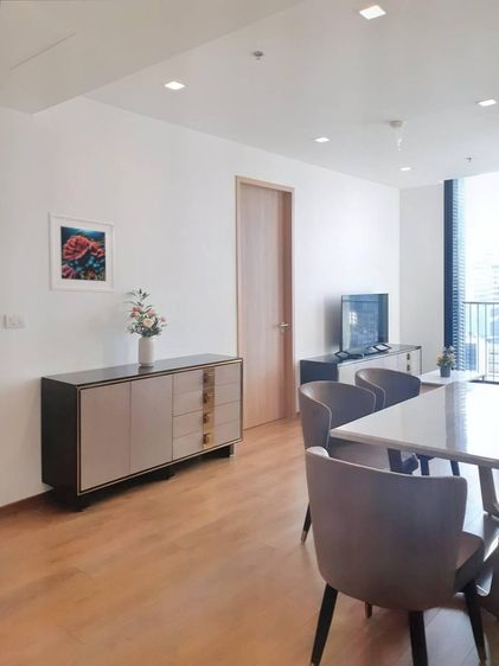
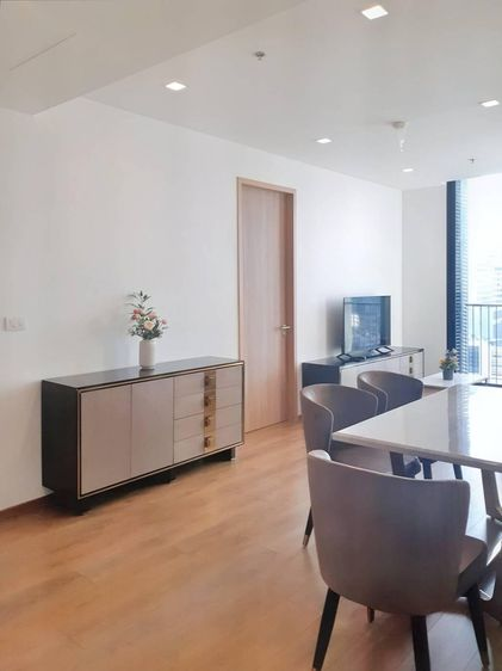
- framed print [46,211,117,294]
